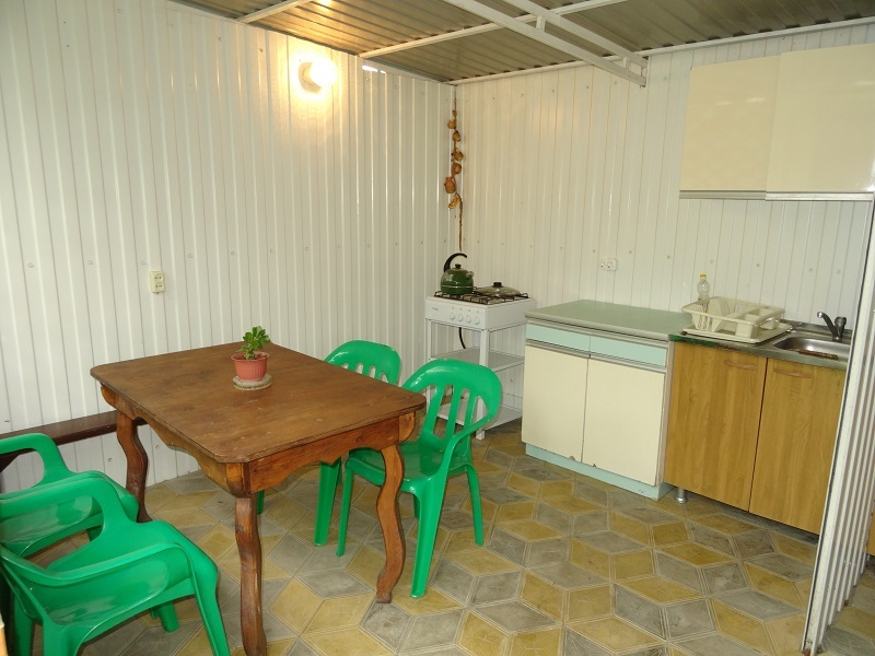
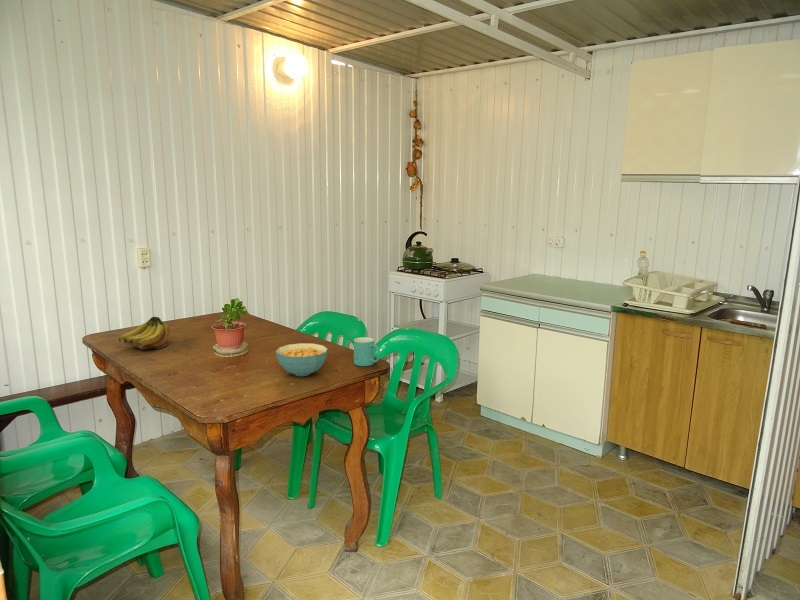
+ fruit [117,316,171,350]
+ mug [353,336,381,367]
+ cereal bowl [275,342,329,377]
